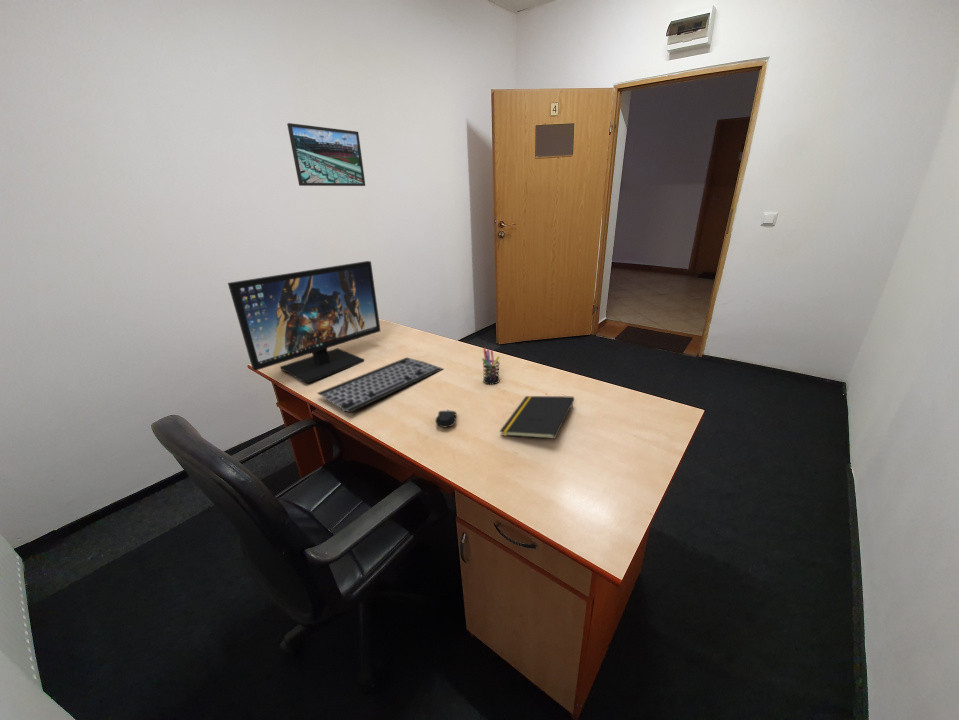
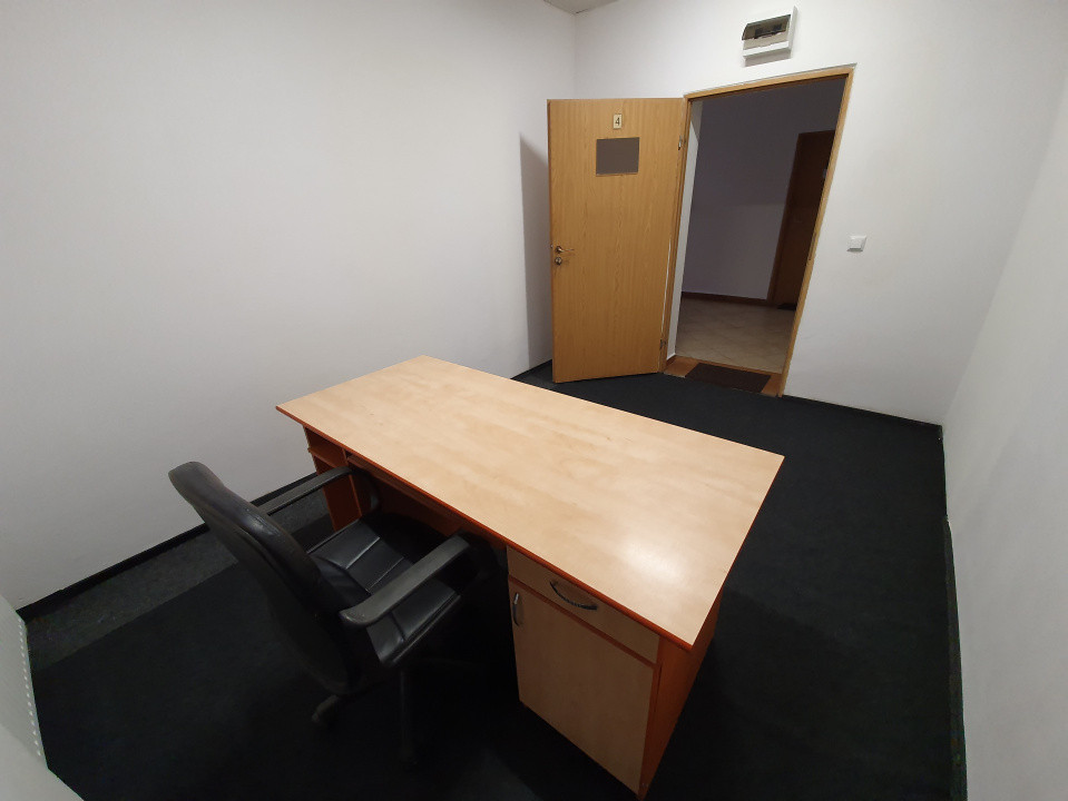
- pen holder [481,347,501,385]
- notepad [499,395,575,440]
- computer mouse [434,408,457,428]
- keyboard [316,356,444,414]
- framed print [286,122,366,187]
- computer monitor [227,260,381,384]
